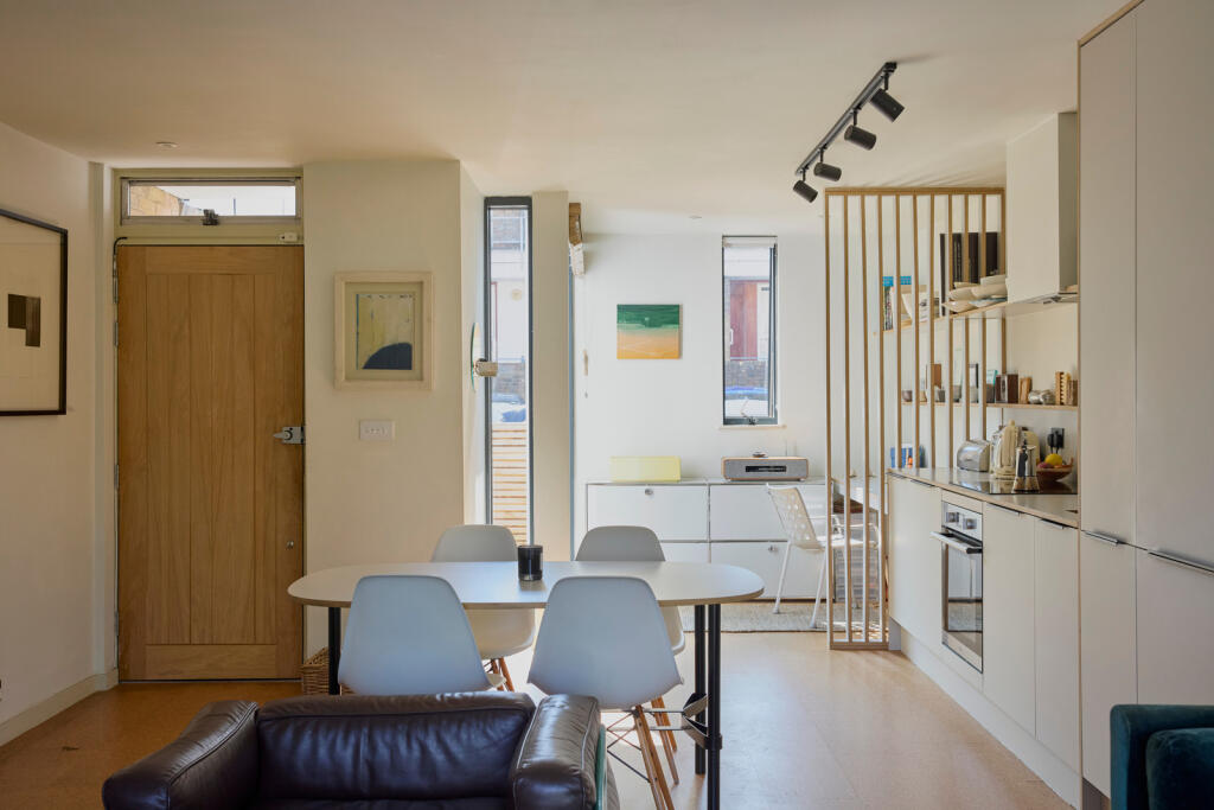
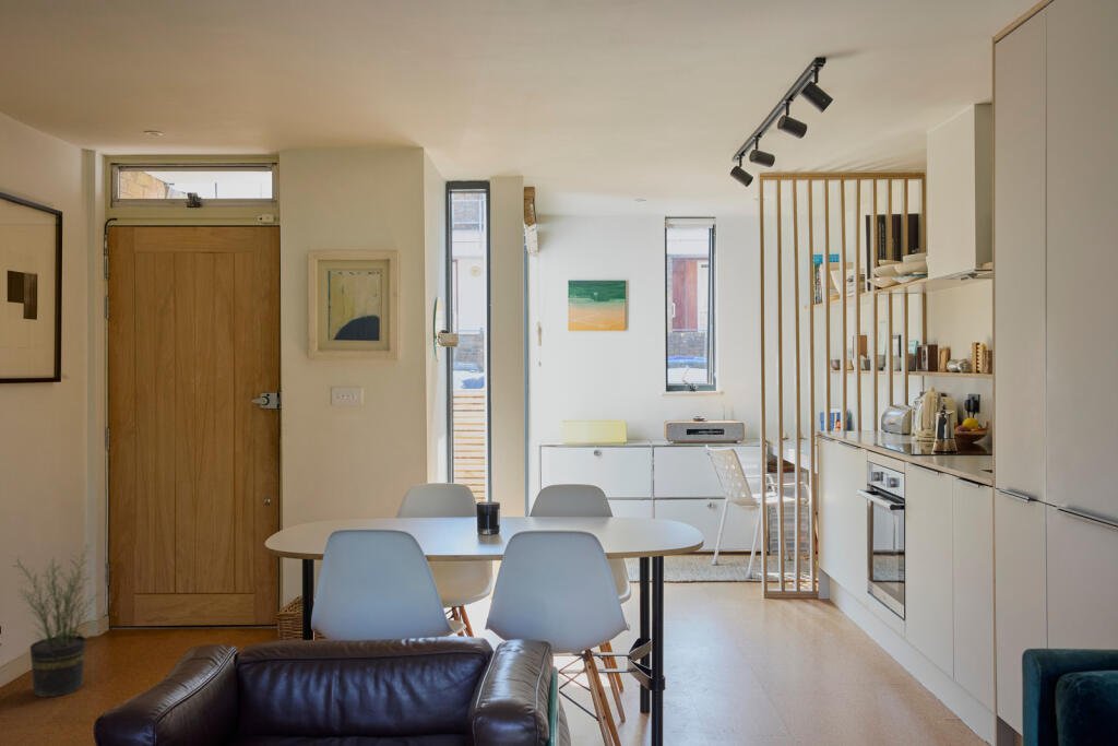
+ potted plant [4,544,107,698]
